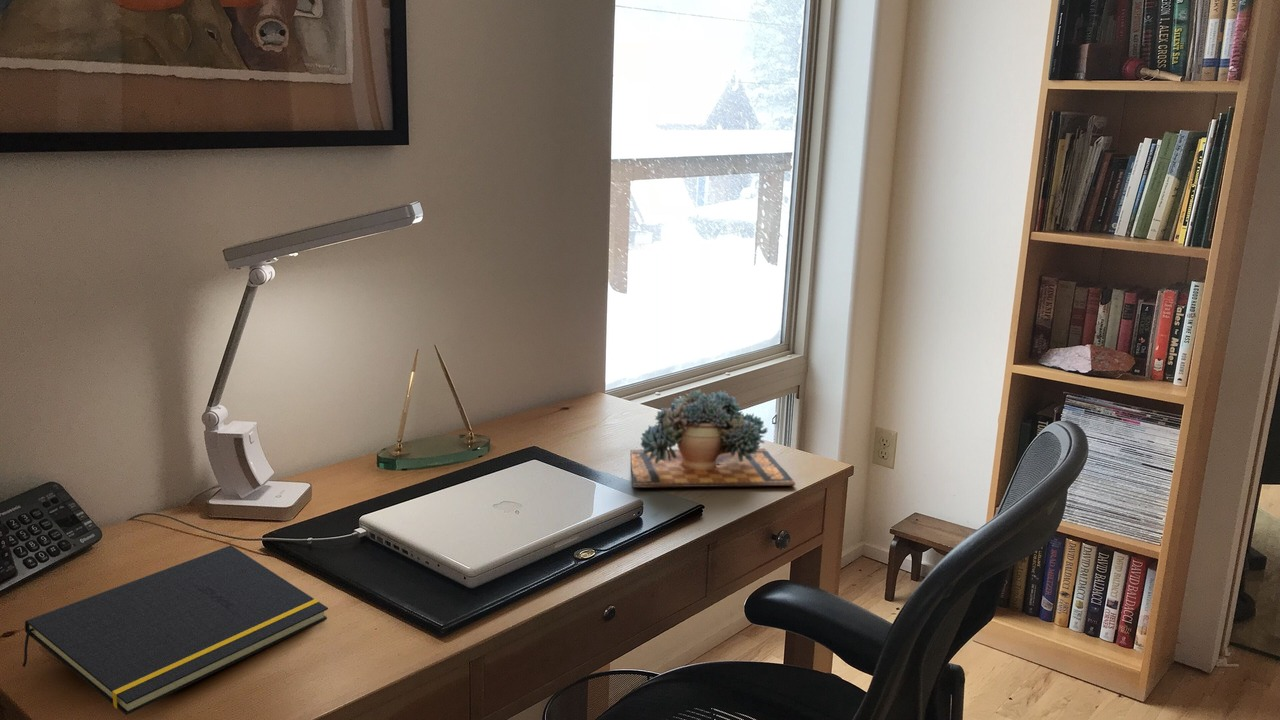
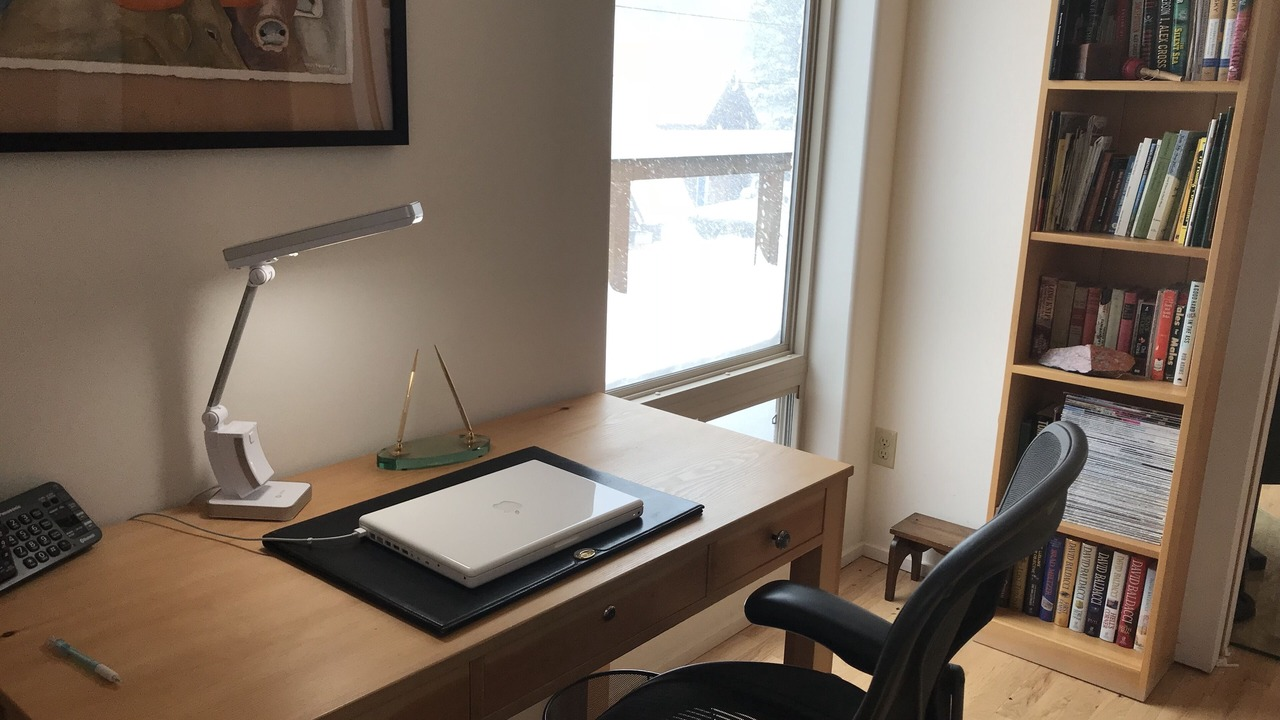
- succulent plant [630,388,797,489]
- notepad [21,544,329,716]
